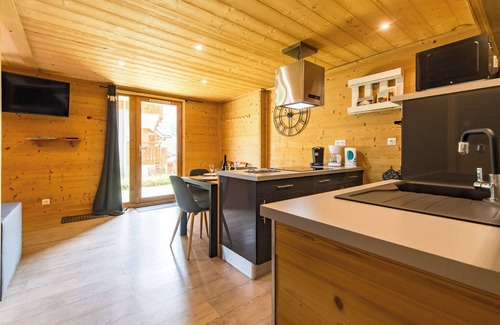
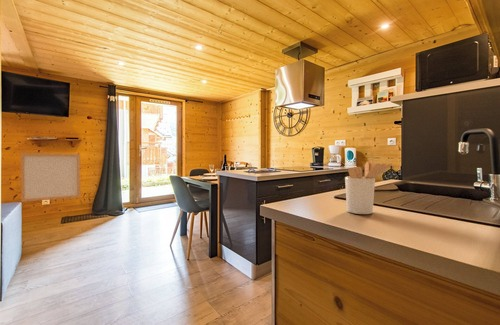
+ utensil holder [344,160,393,215]
+ wall art [20,152,82,203]
